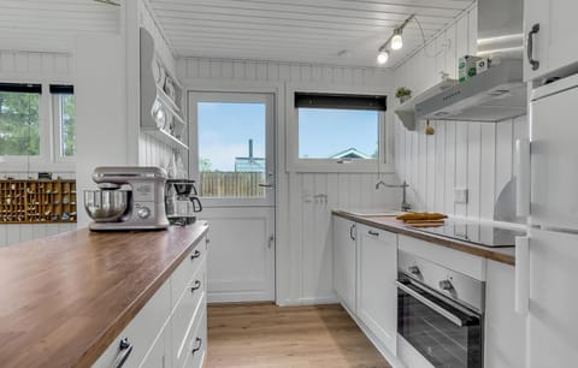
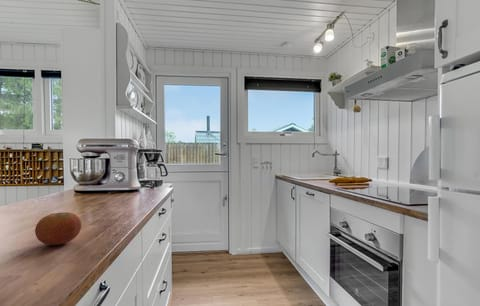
+ fruit [34,211,83,246]
